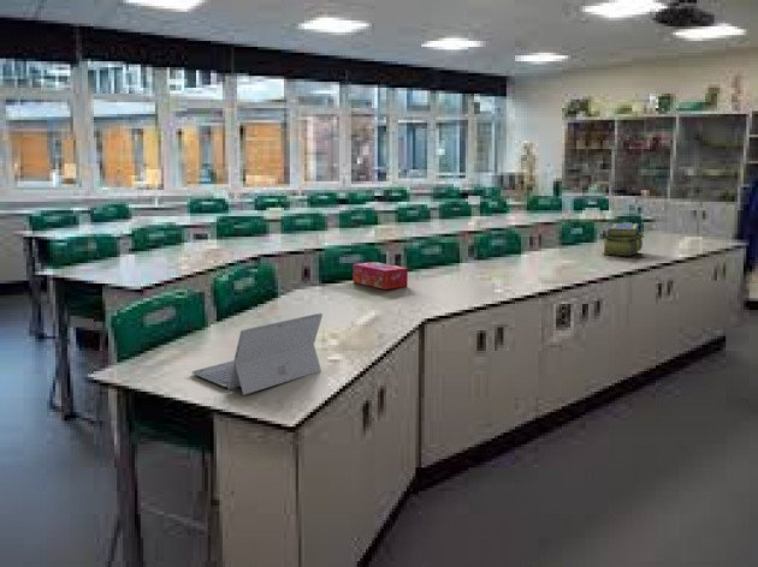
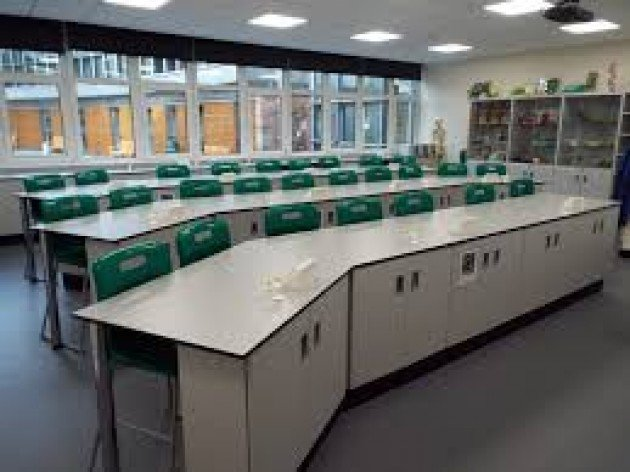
- stack of books [600,222,646,257]
- tissue box [351,261,409,291]
- laptop [190,312,324,396]
